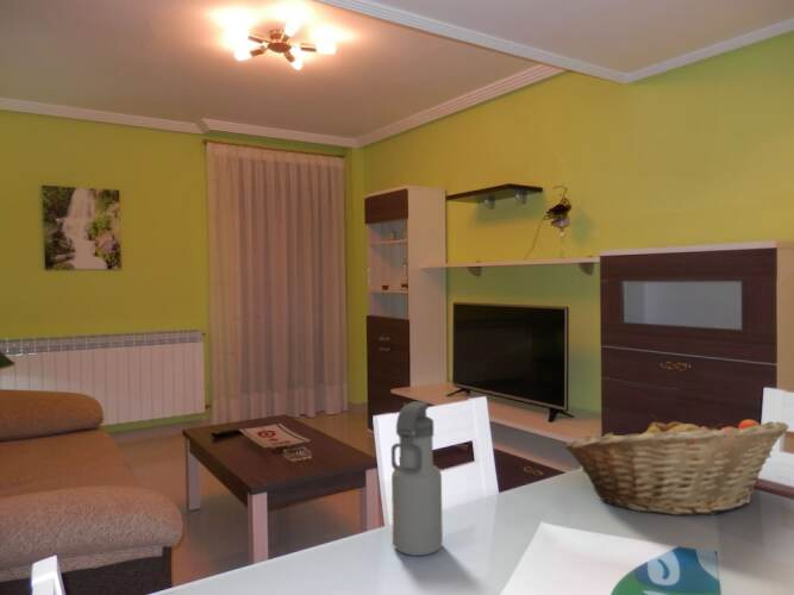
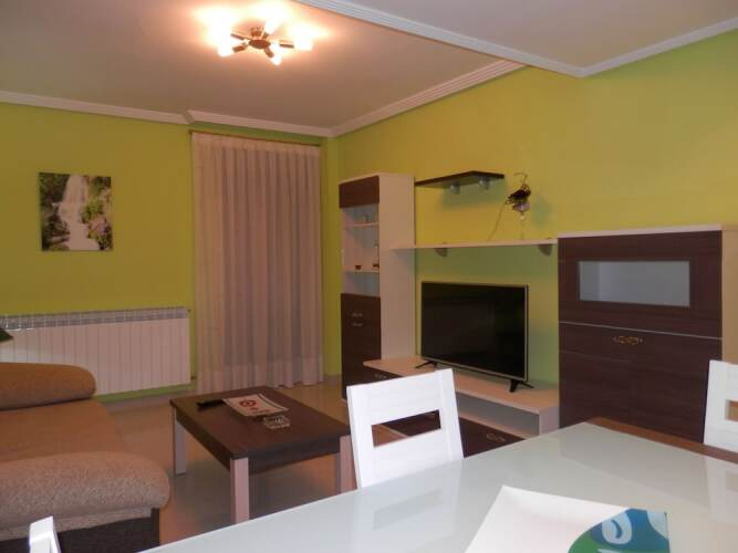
- fruit basket [563,414,790,516]
- water bottle [390,400,444,557]
